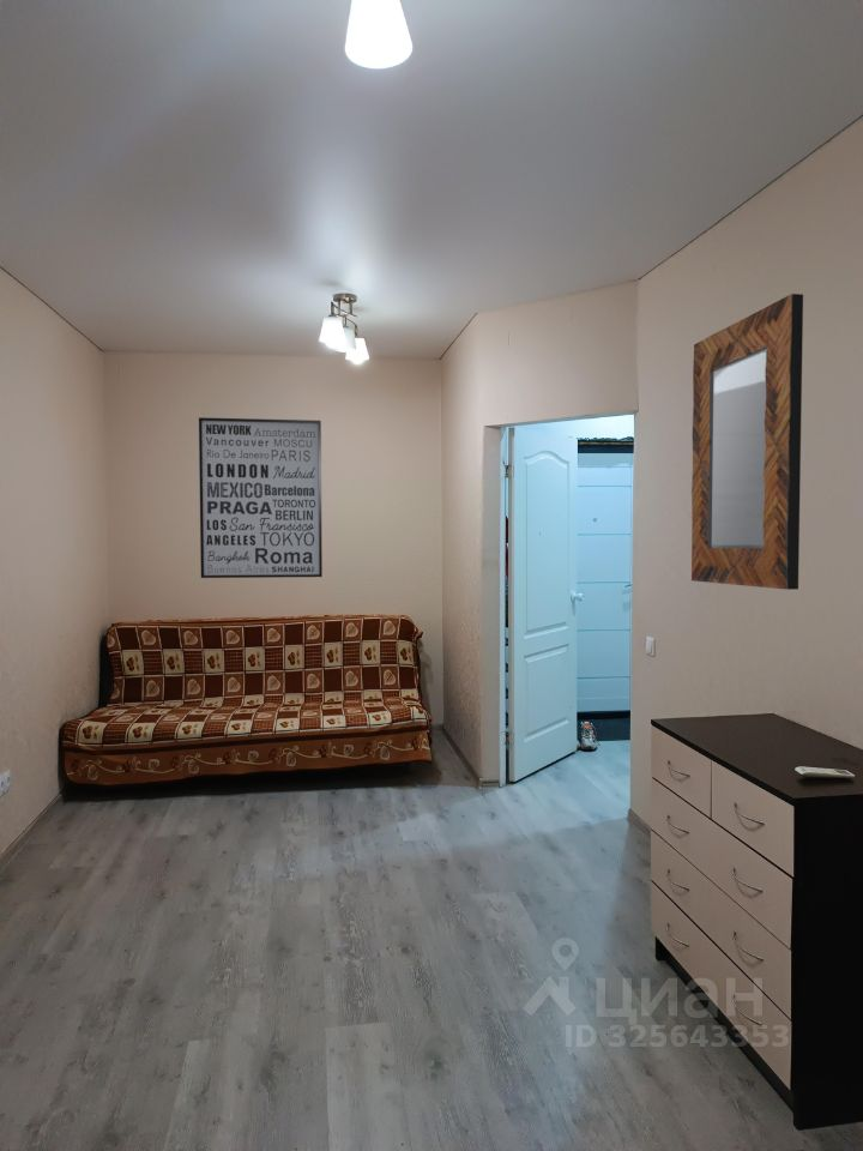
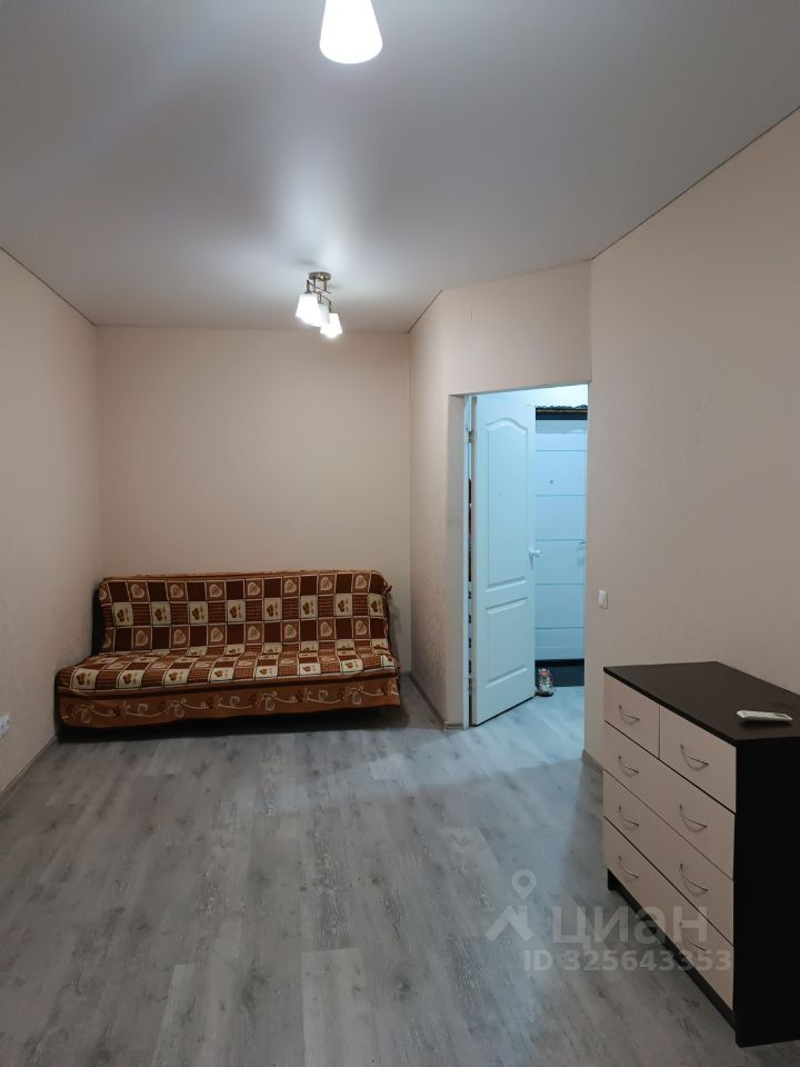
- home mirror [690,293,804,591]
- wall art [198,416,324,579]
